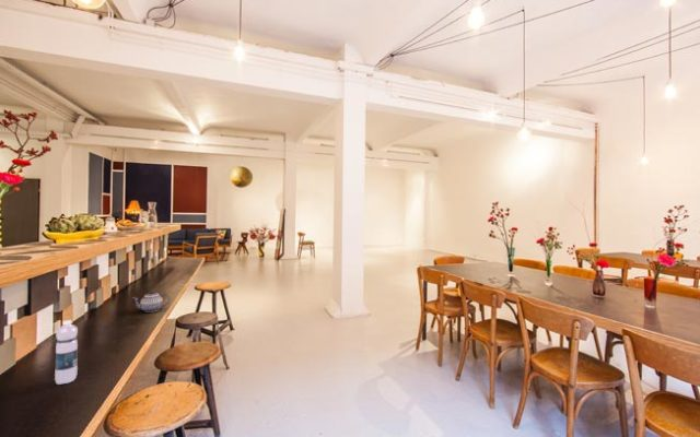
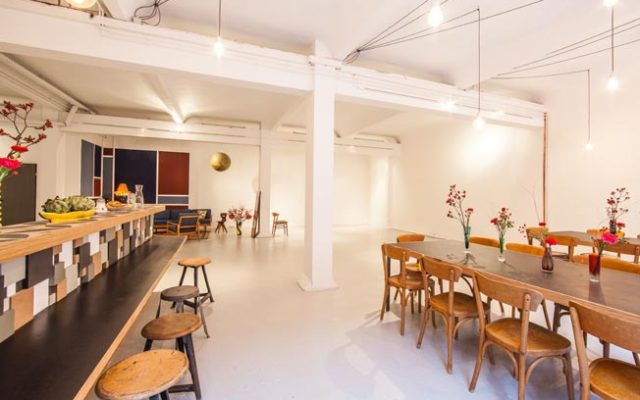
- water bottle [54,319,79,386]
- teapot [131,291,172,314]
